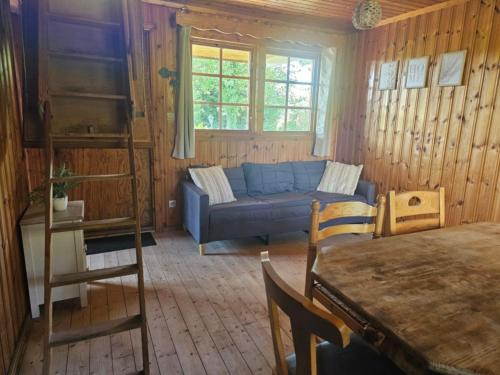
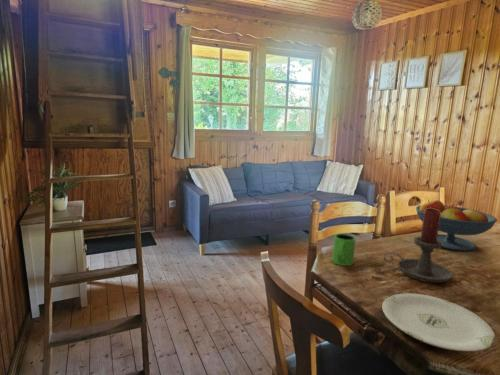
+ plate [381,293,496,352]
+ mug [331,233,357,267]
+ candle holder [383,207,453,284]
+ fruit bowl [415,199,498,252]
